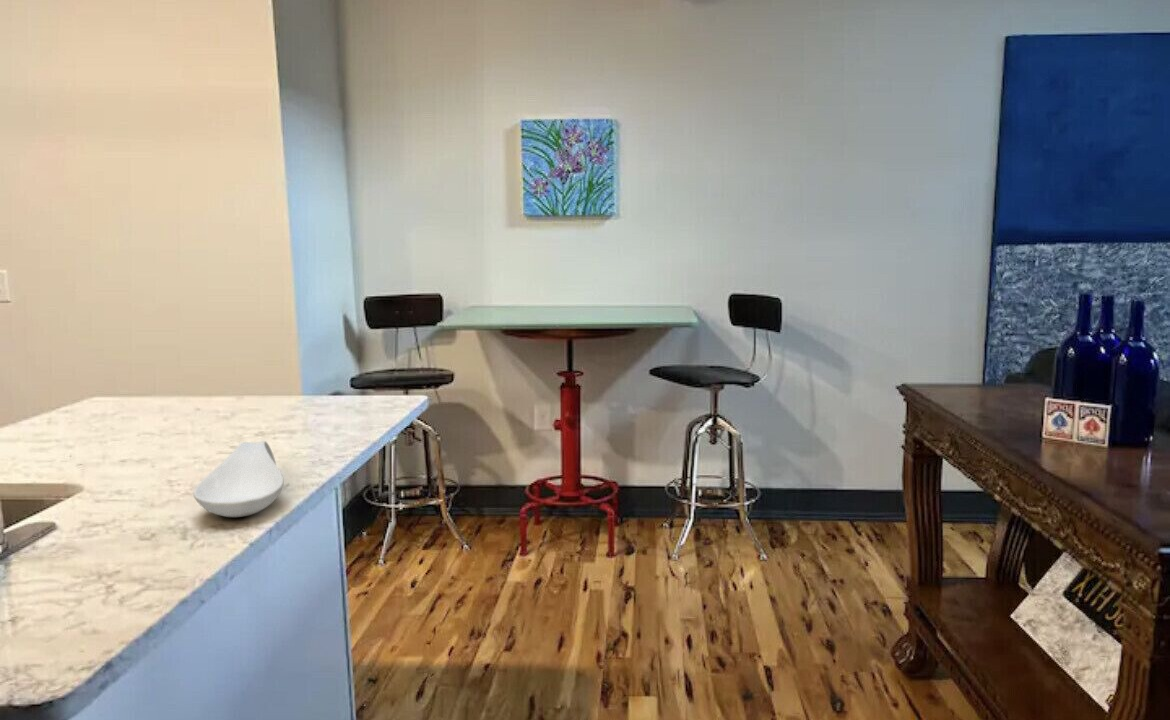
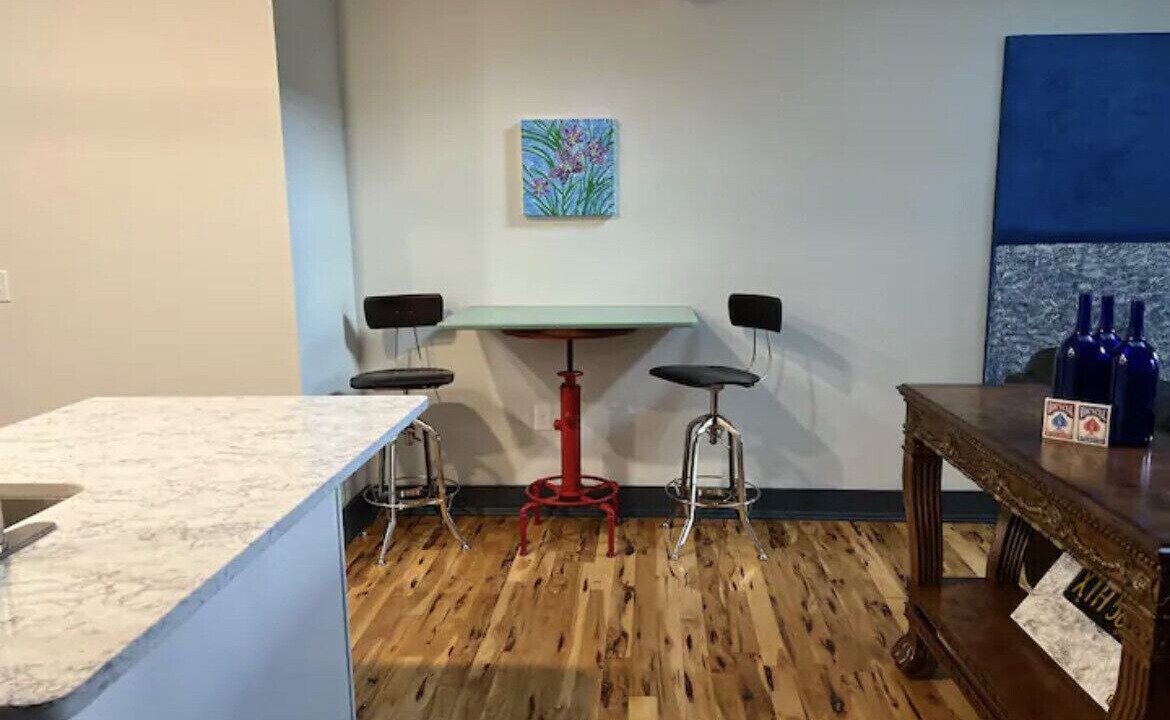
- spoon rest [192,440,285,518]
